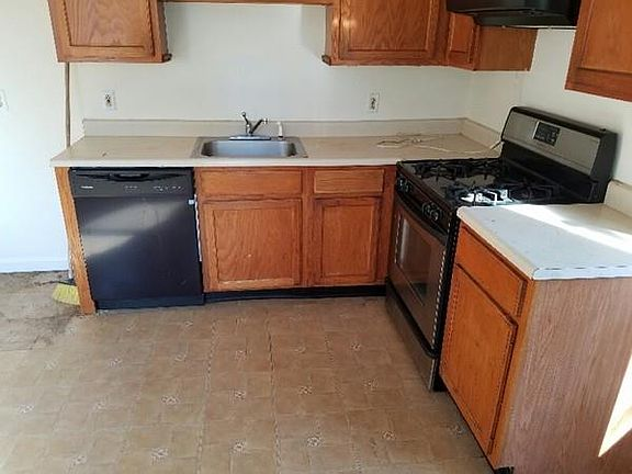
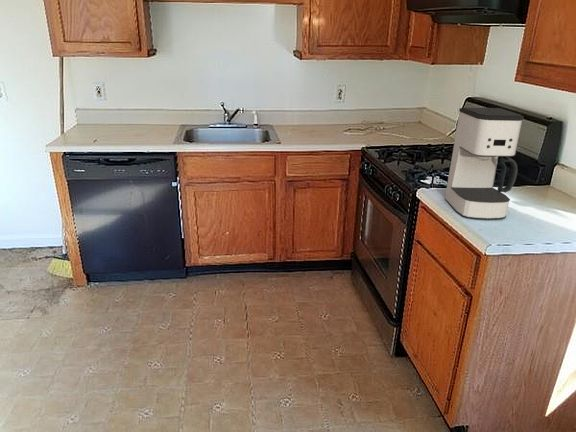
+ coffee maker [444,106,525,221]
